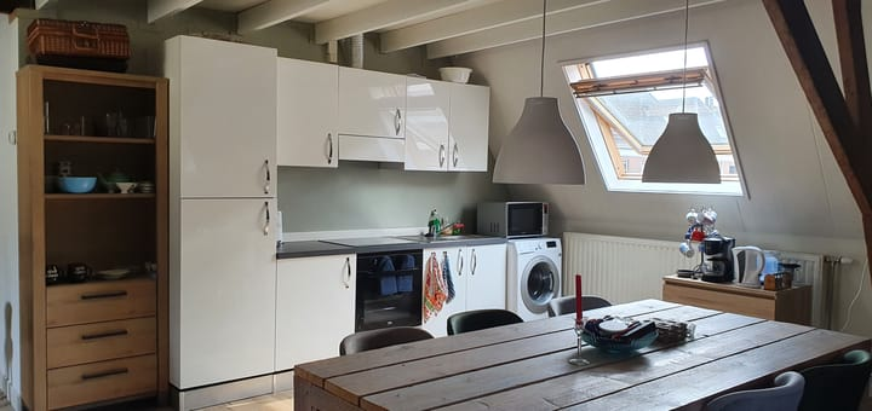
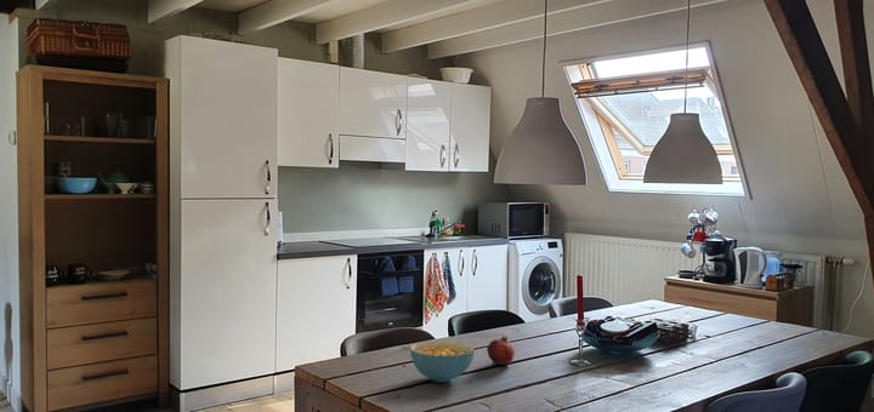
+ cereal bowl [409,339,476,383]
+ fruit [486,334,516,366]
